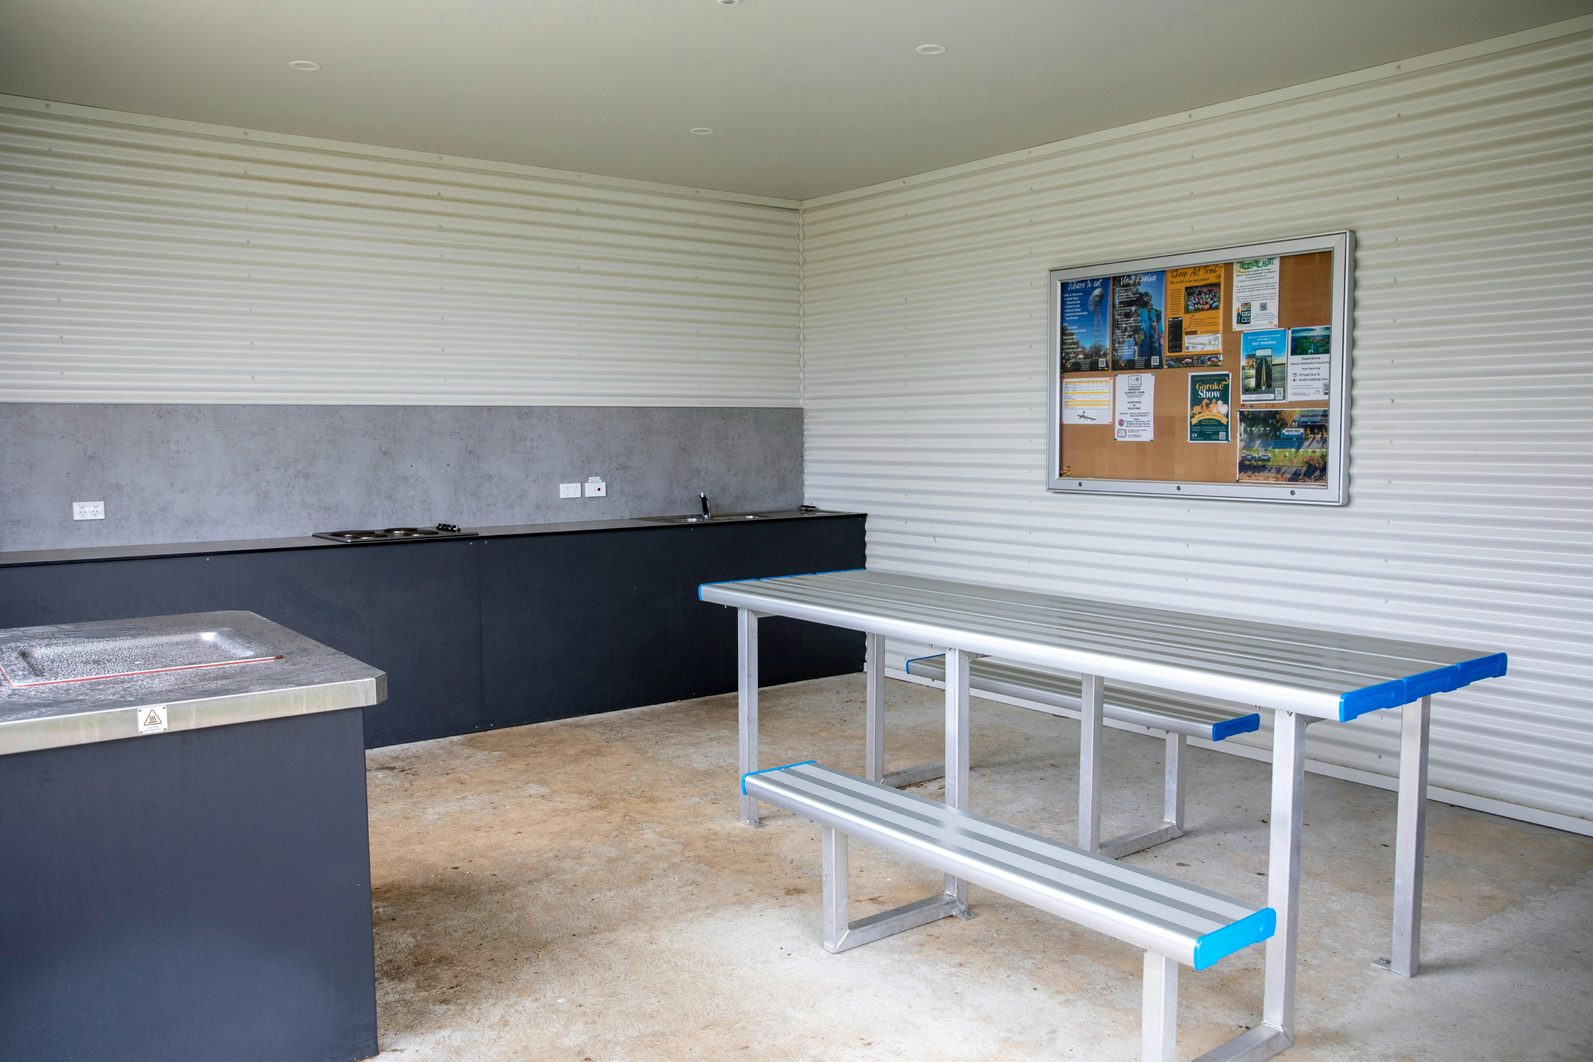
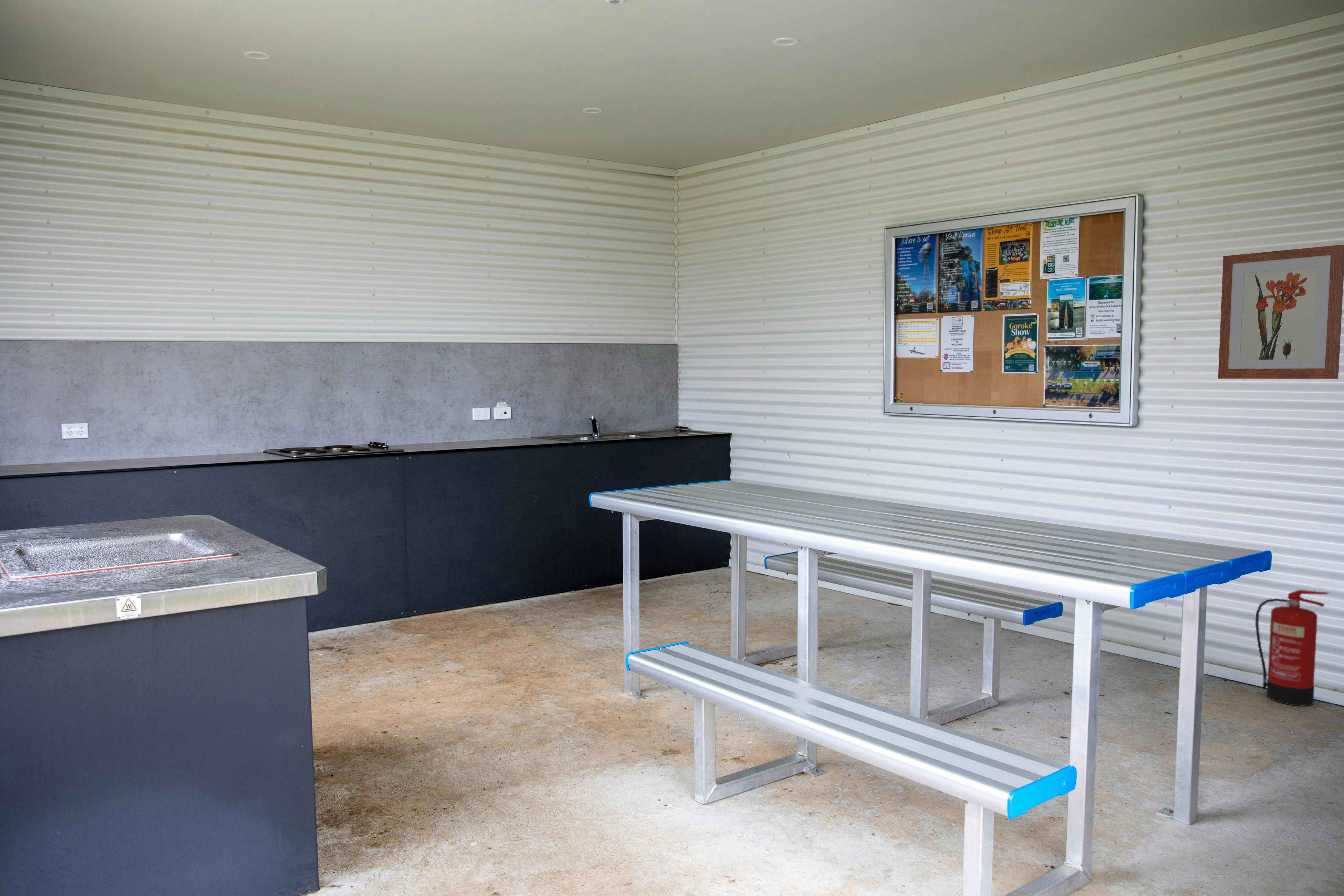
+ wall art [1218,244,1344,379]
+ fire extinguisher [1255,590,1330,706]
